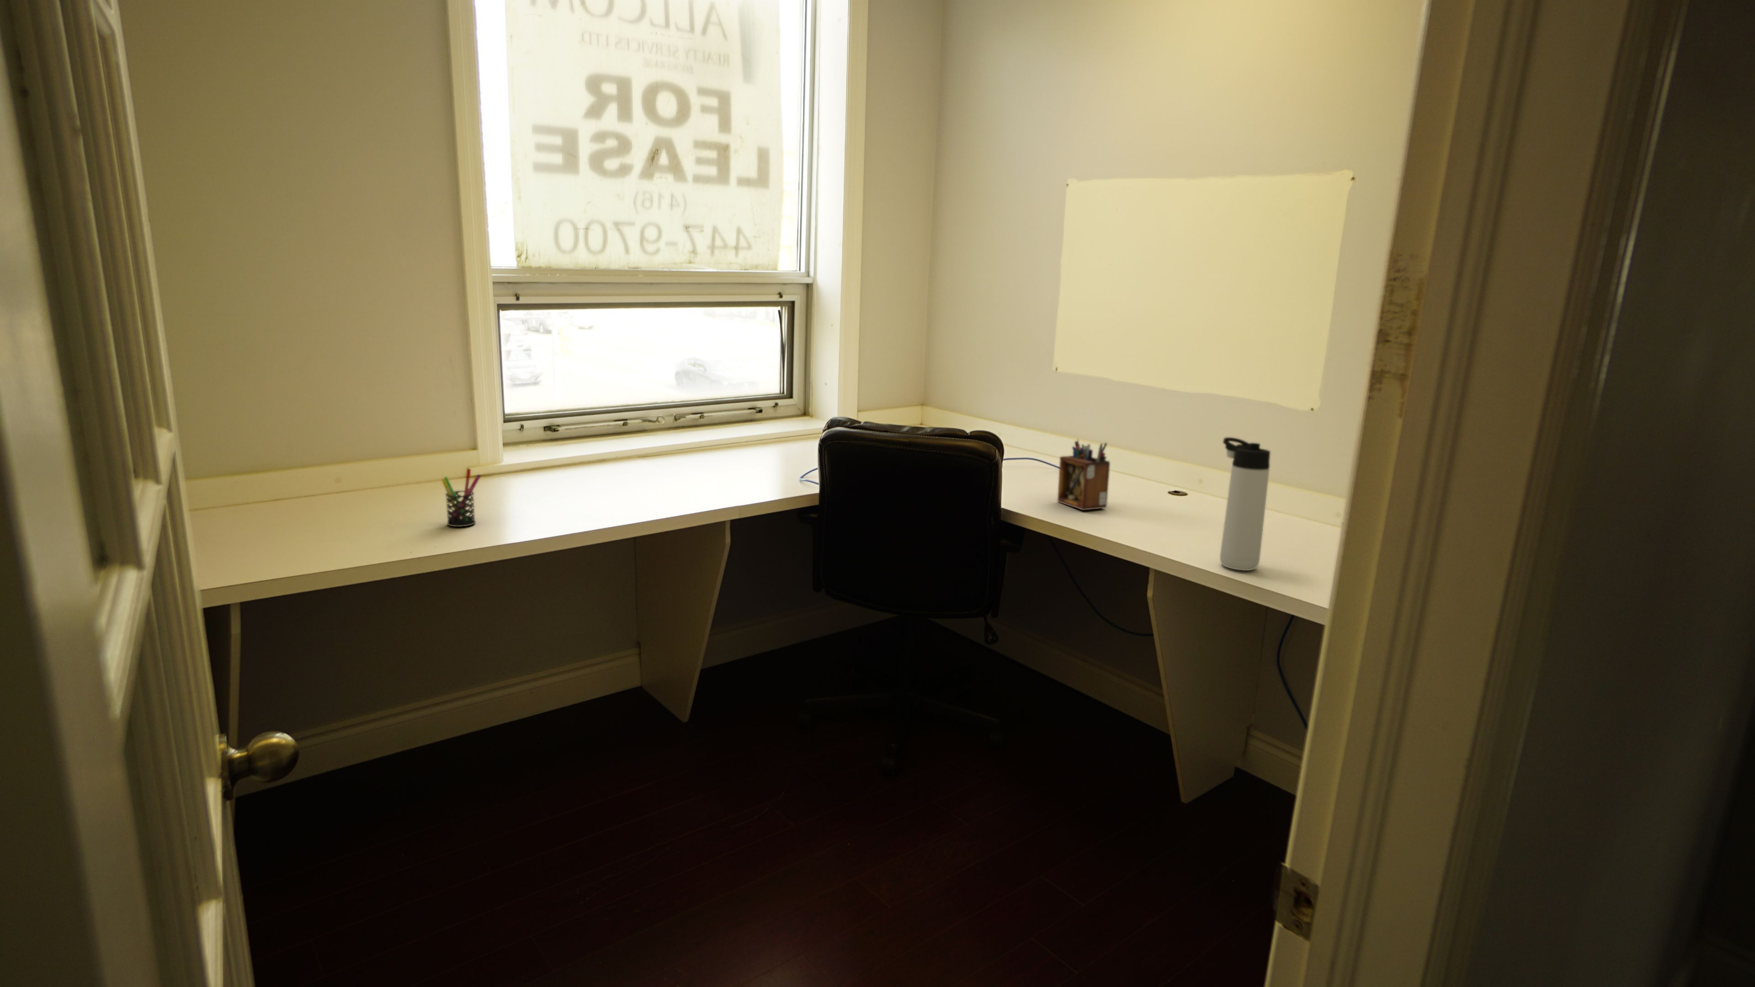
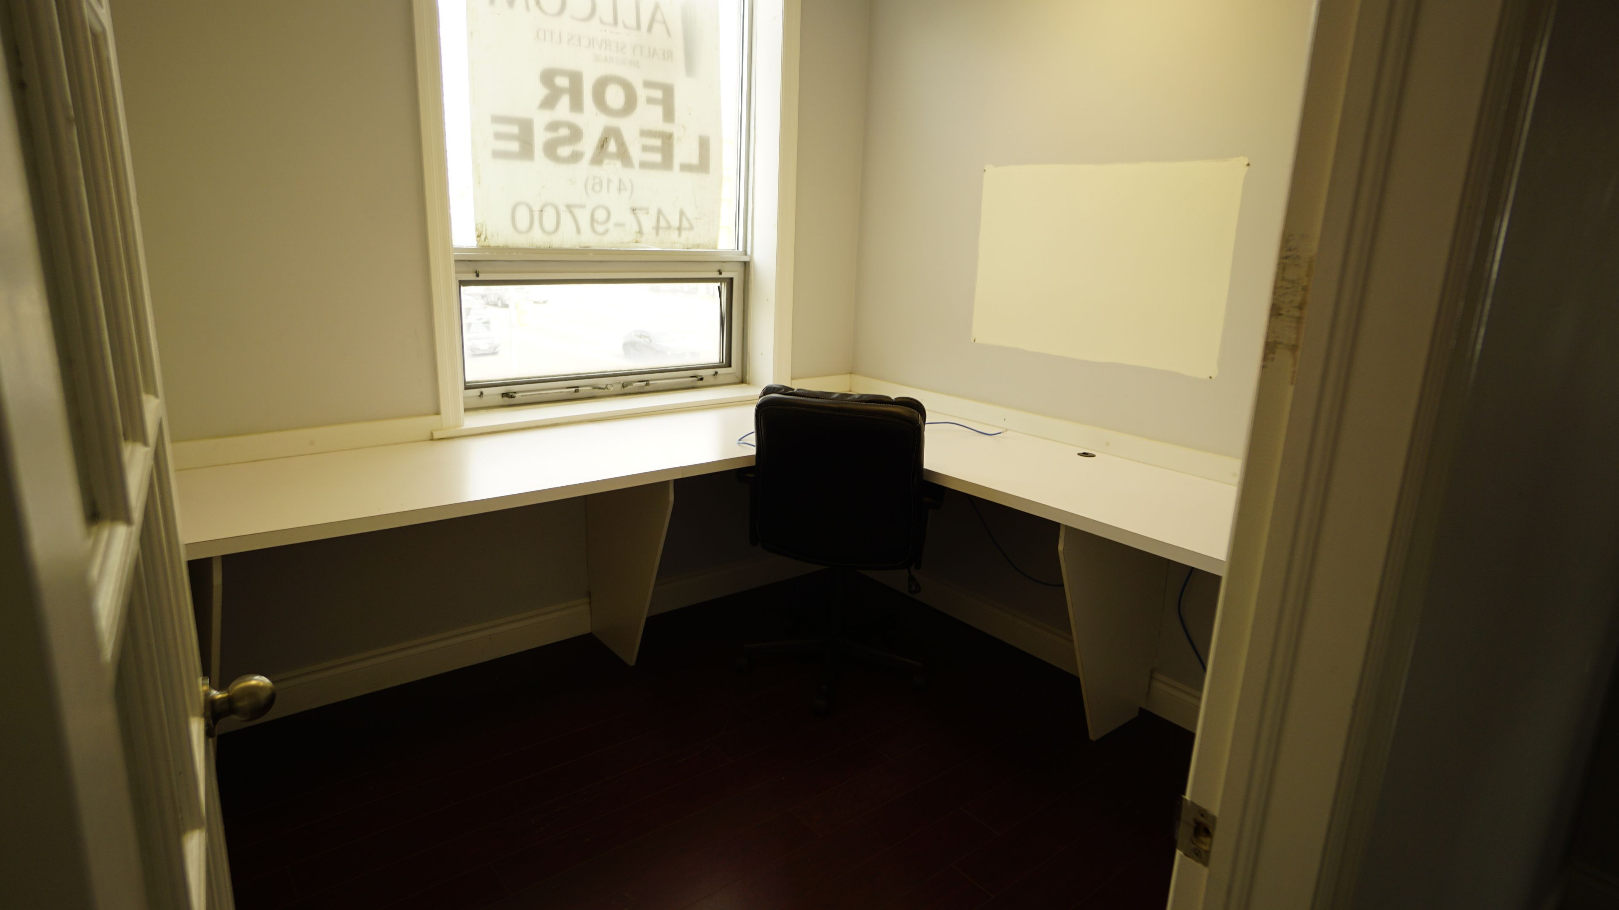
- desk organizer [1057,439,1110,511]
- pen holder [441,469,481,528]
- thermos bottle [1220,436,1270,571]
